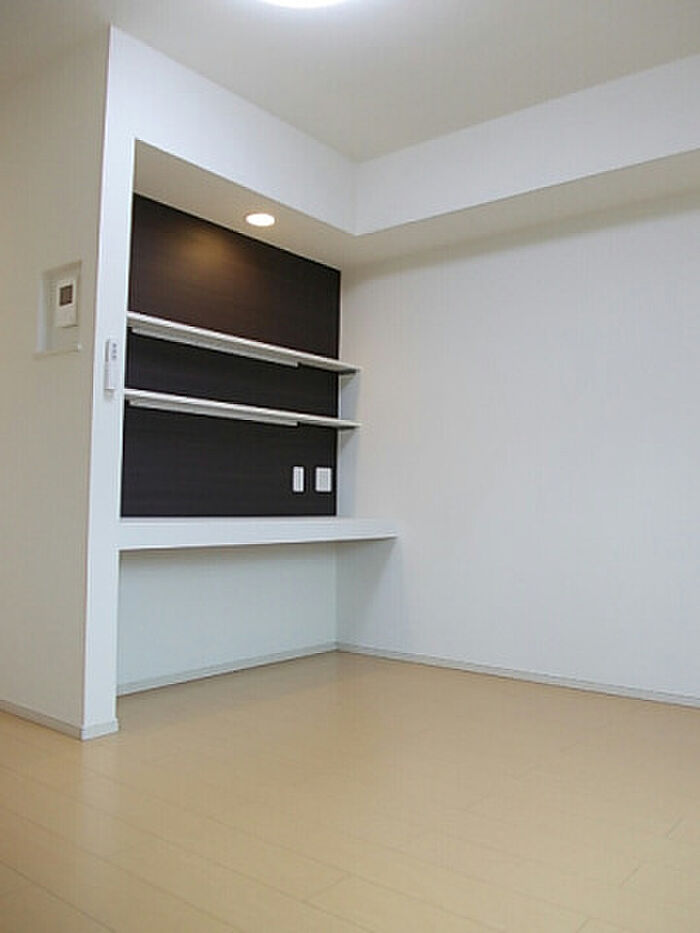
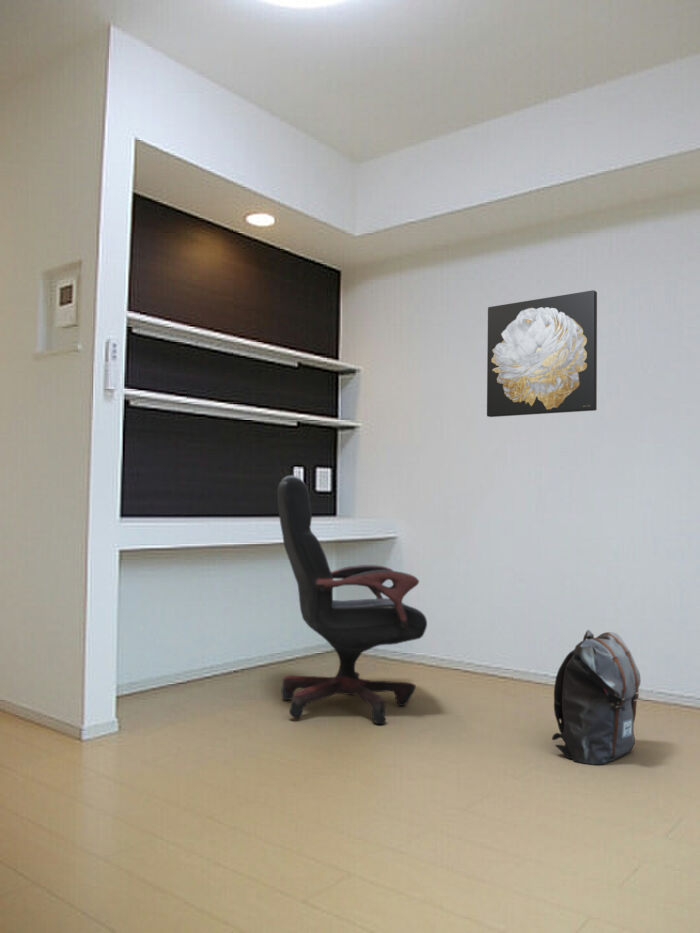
+ backpack [551,629,642,766]
+ wall art [486,289,598,418]
+ office chair [276,474,428,725]
